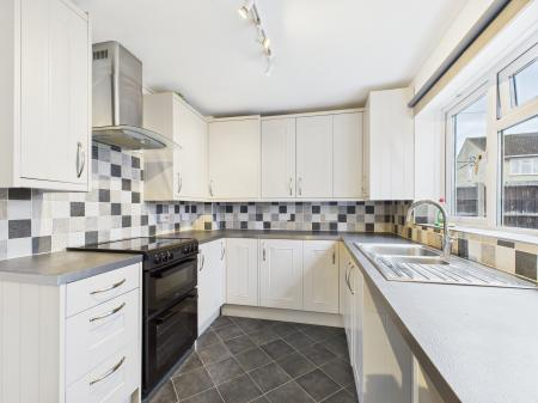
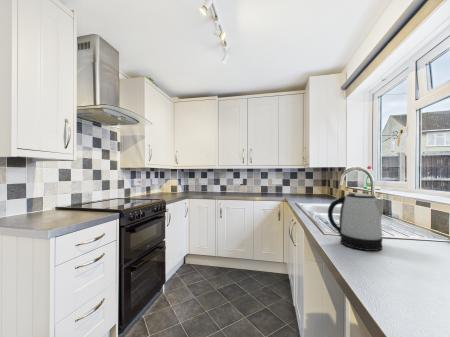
+ kettle [327,192,385,252]
